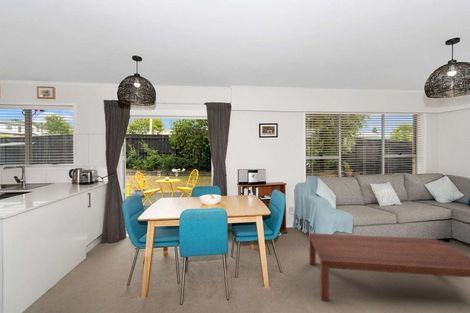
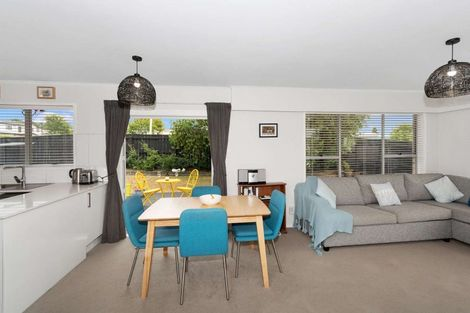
- coffee table [308,232,470,302]
